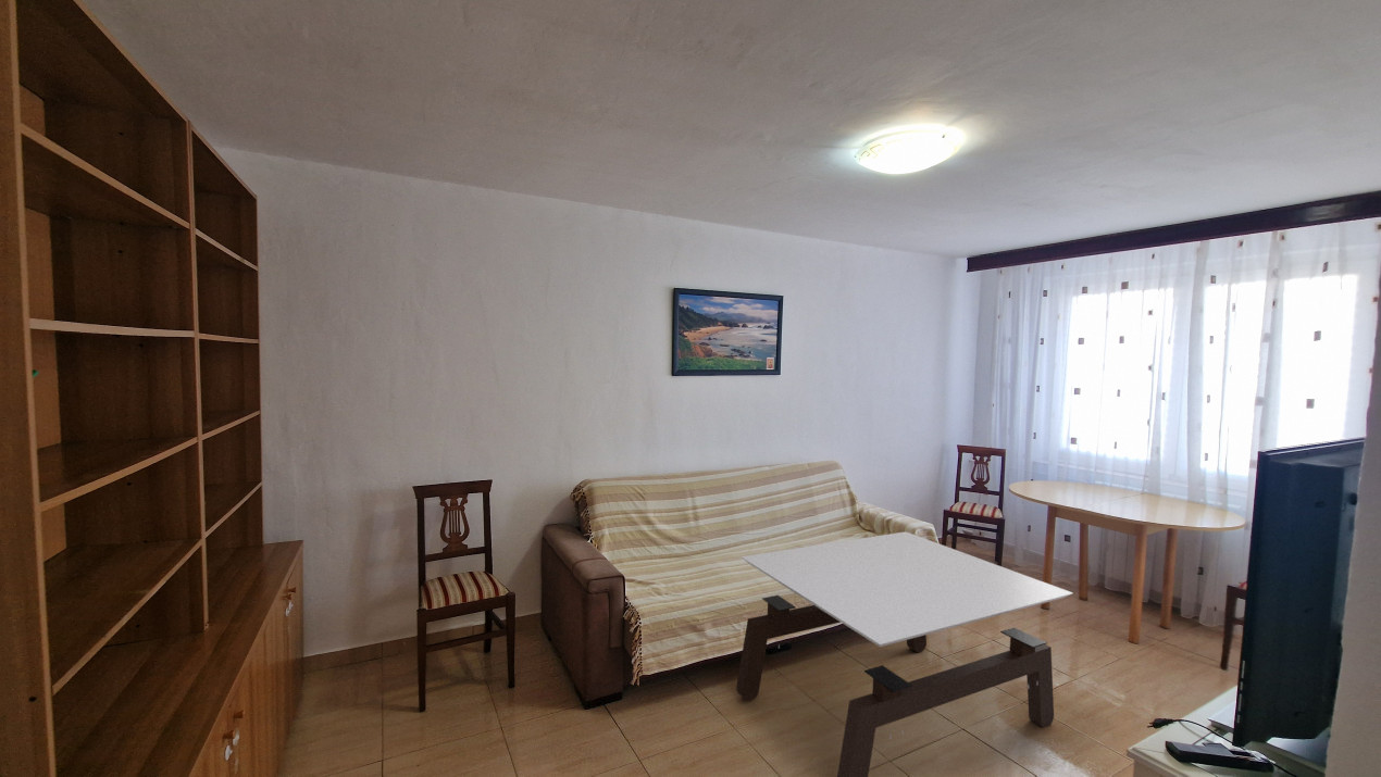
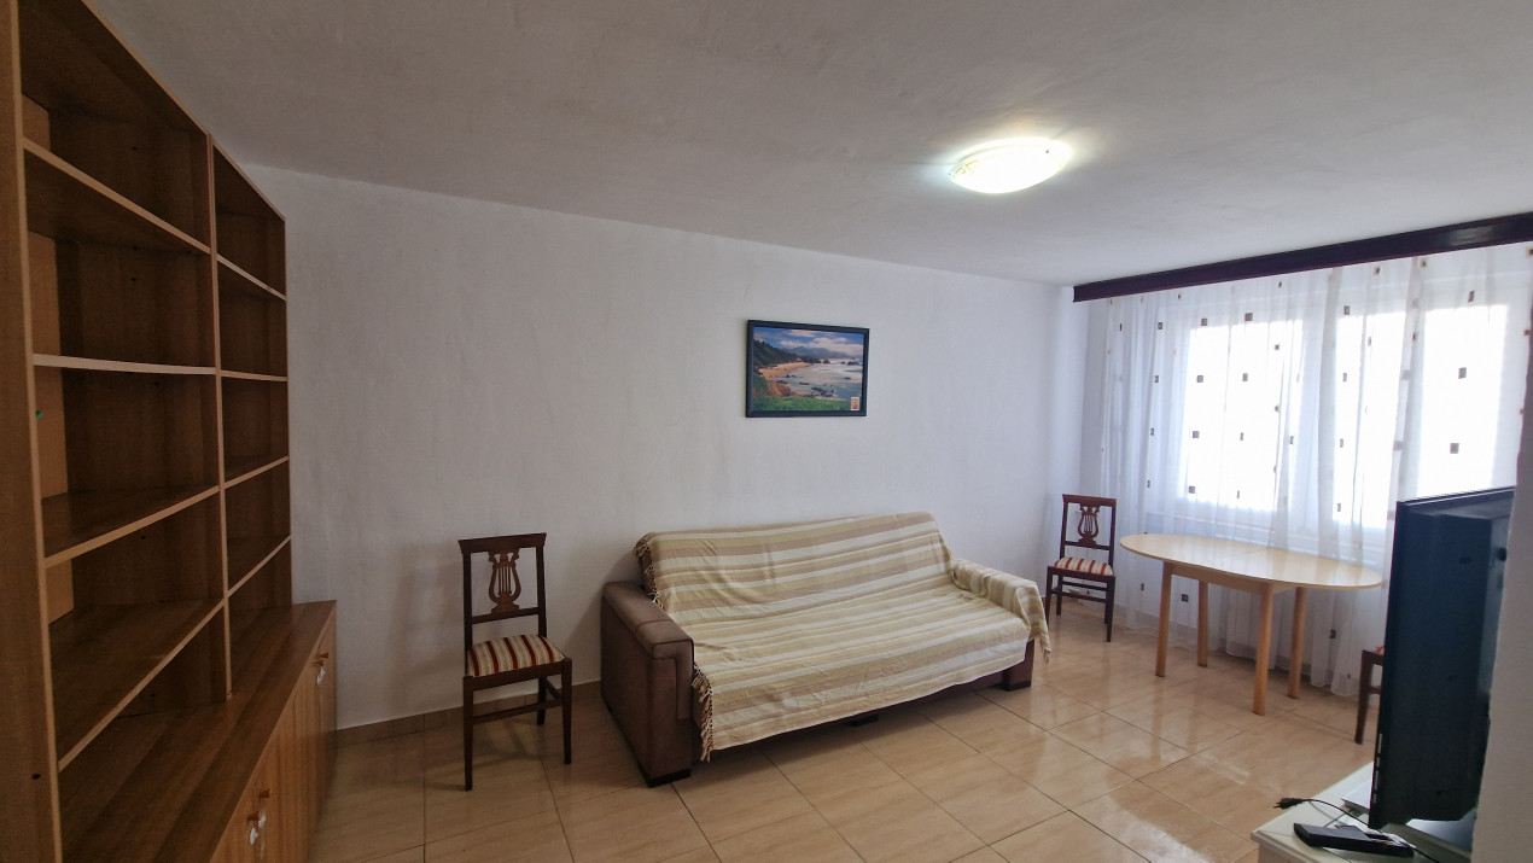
- coffee table [735,531,1074,777]
